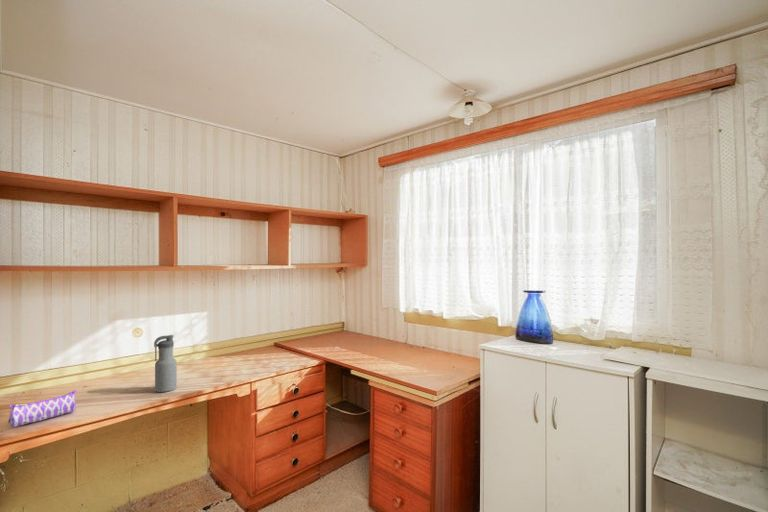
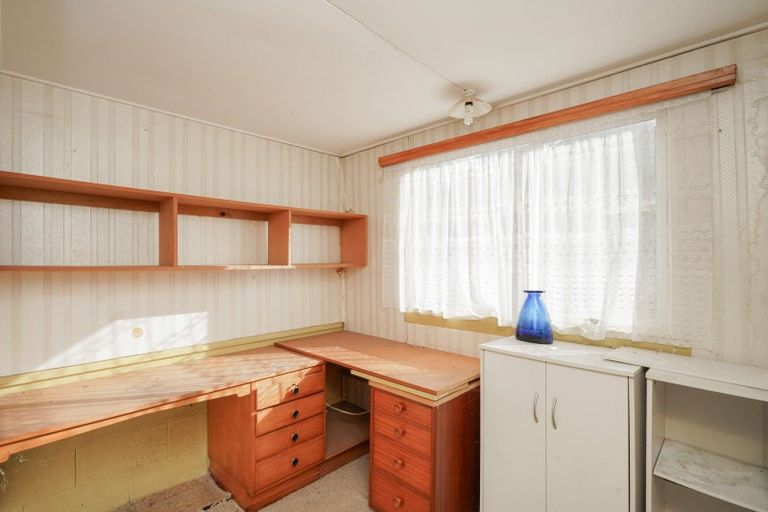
- pencil case [8,389,78,428]
- water bottle [153,334,178,393]
